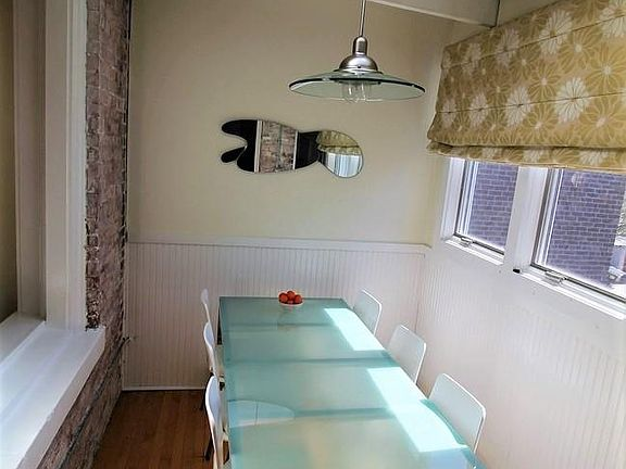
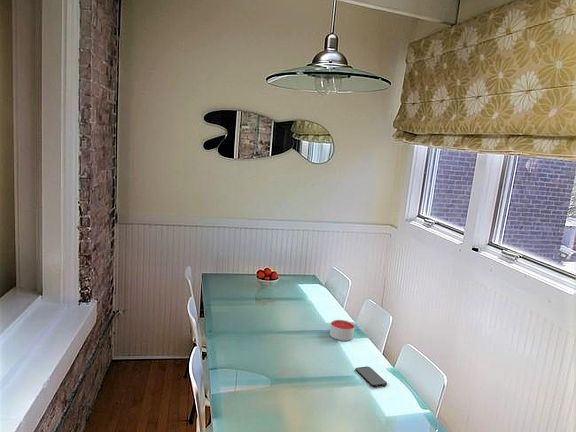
+ candle [329,319,356,342]
+ smartphone [354,366,388,388]
